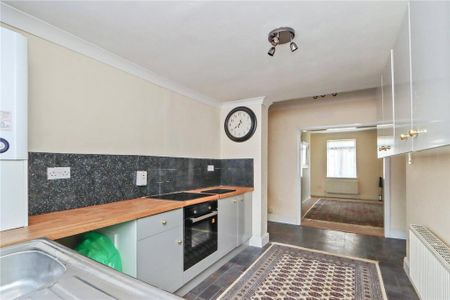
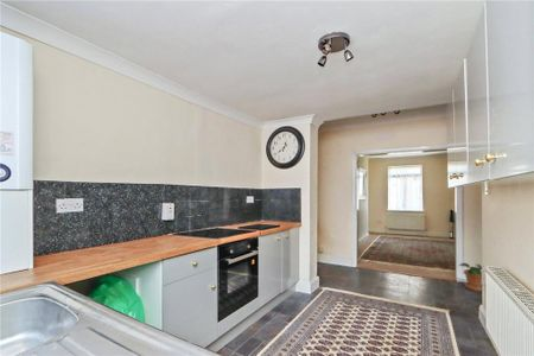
+ potted plant [458,262,483,293]
